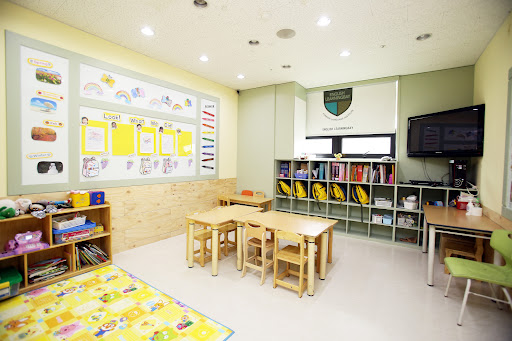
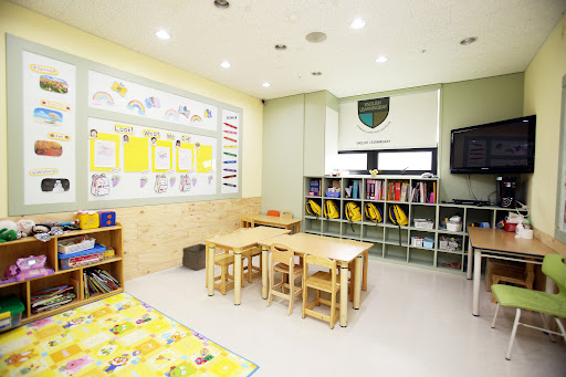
+ storage bin [181,243,207,271]
